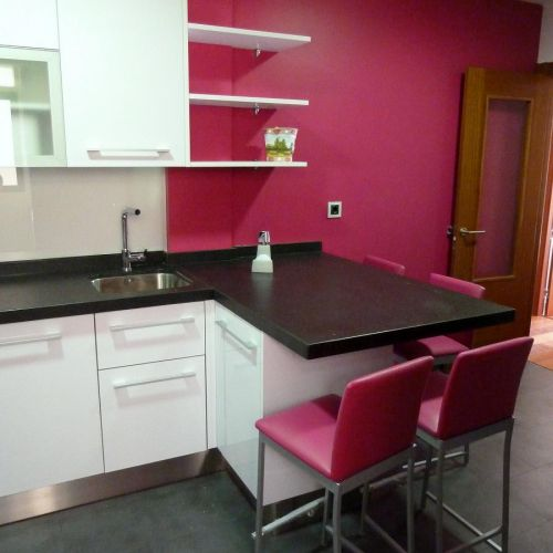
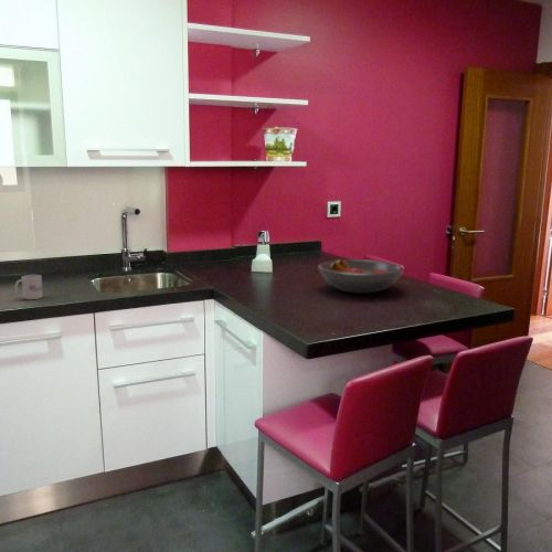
+ mug [14,274,44,300]
+ fruit bowl [317,258,404,295]
